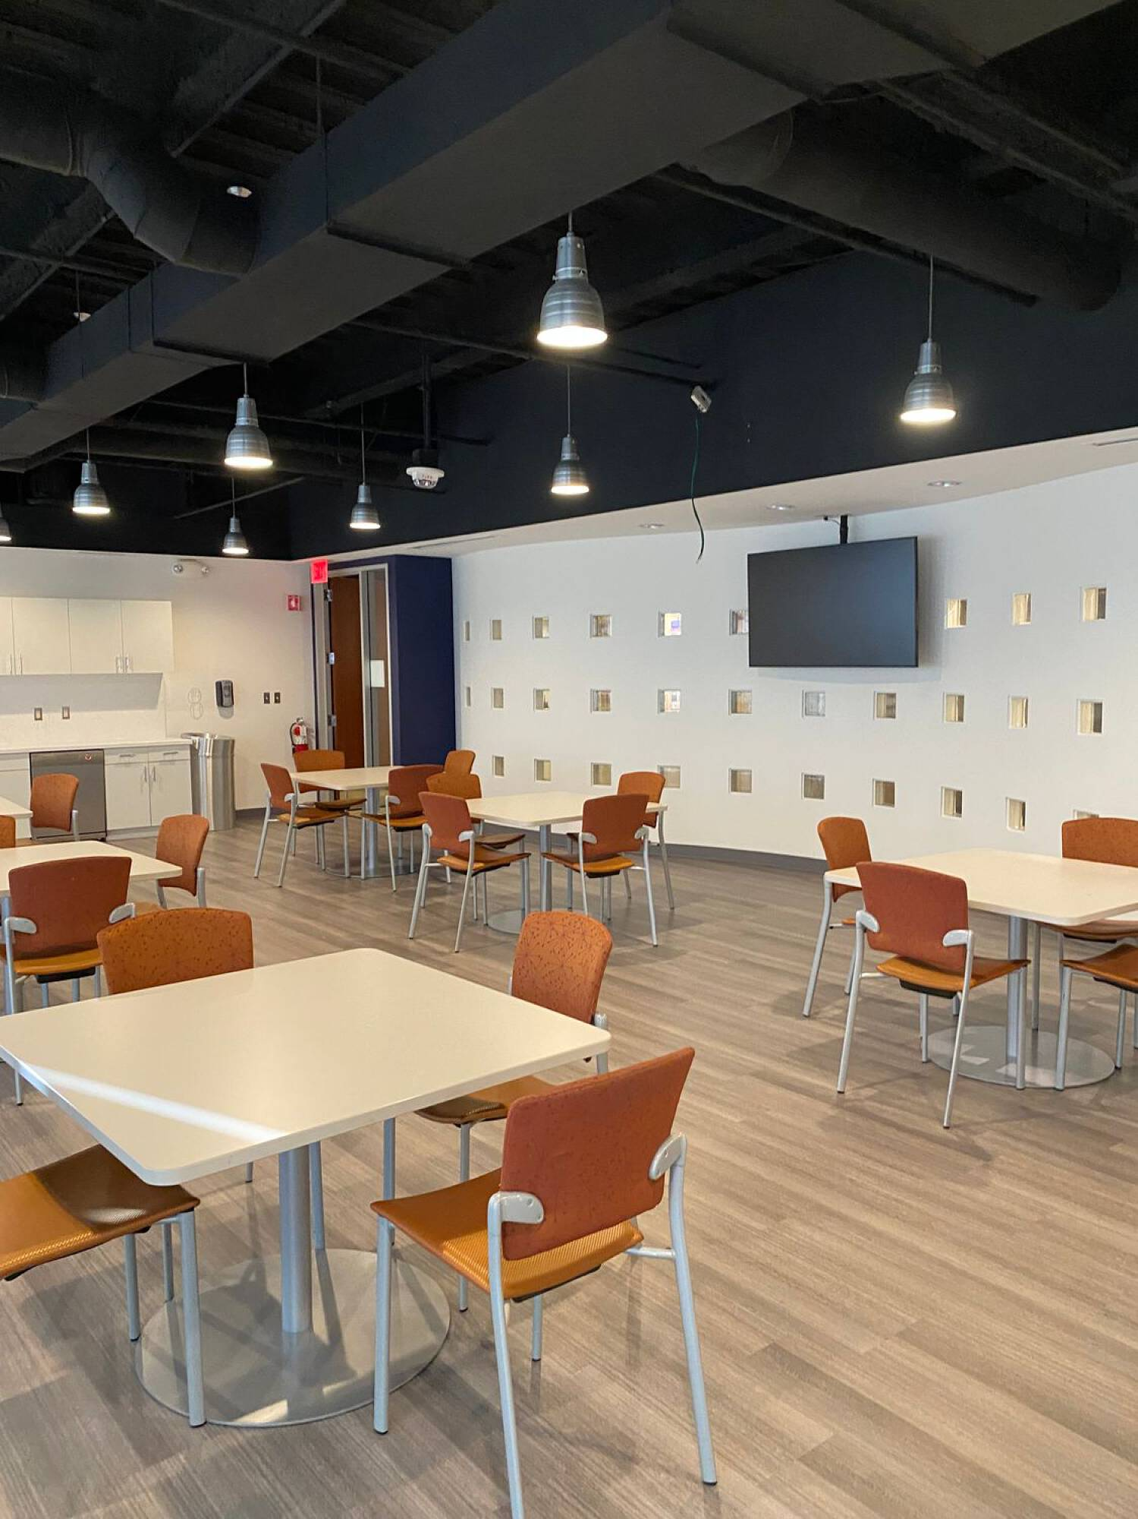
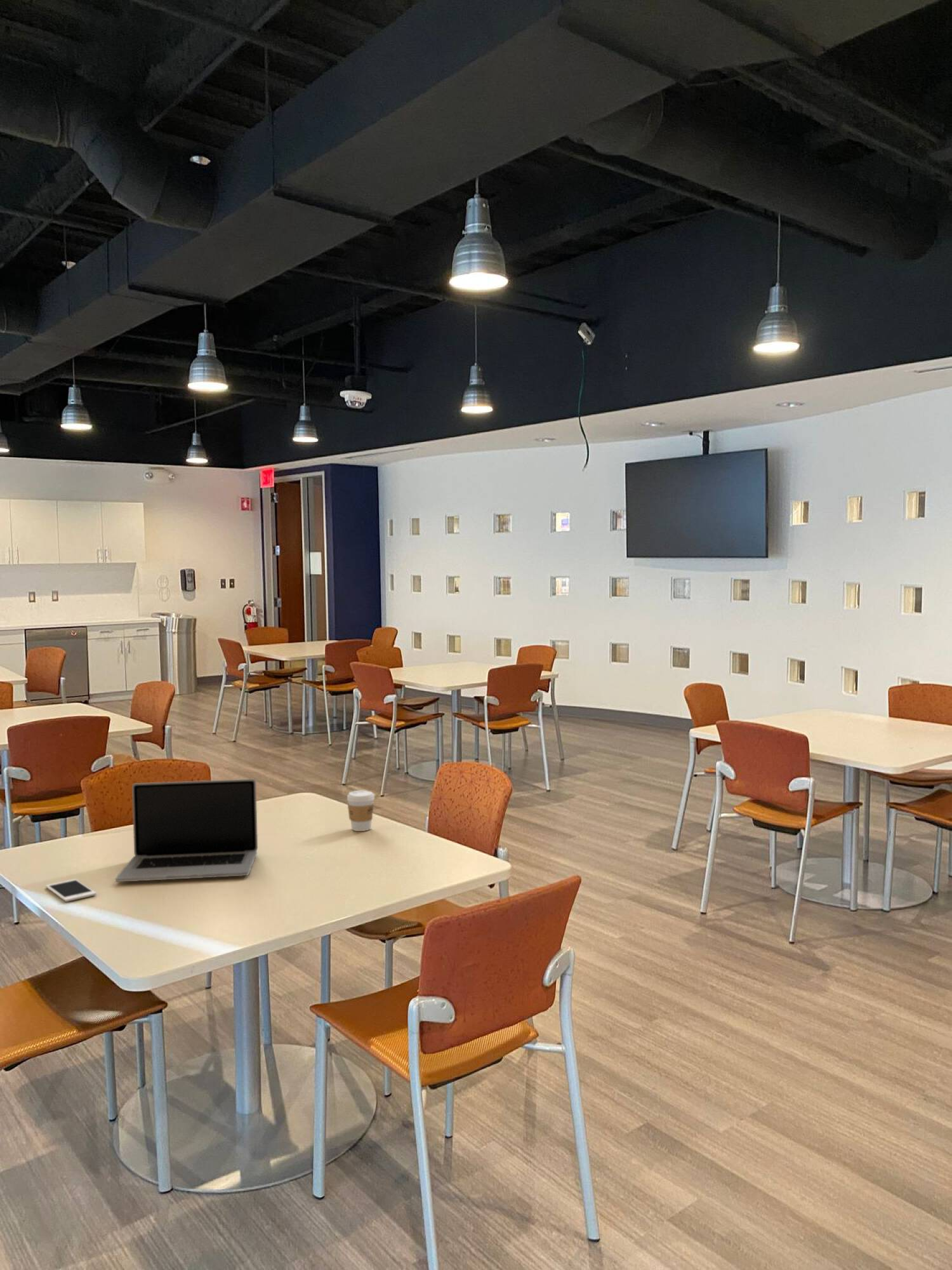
+ cell phone [45,878,97,902]
+ laptop [115,779,258,882]
+ coffee cup [347,790,375,832]
